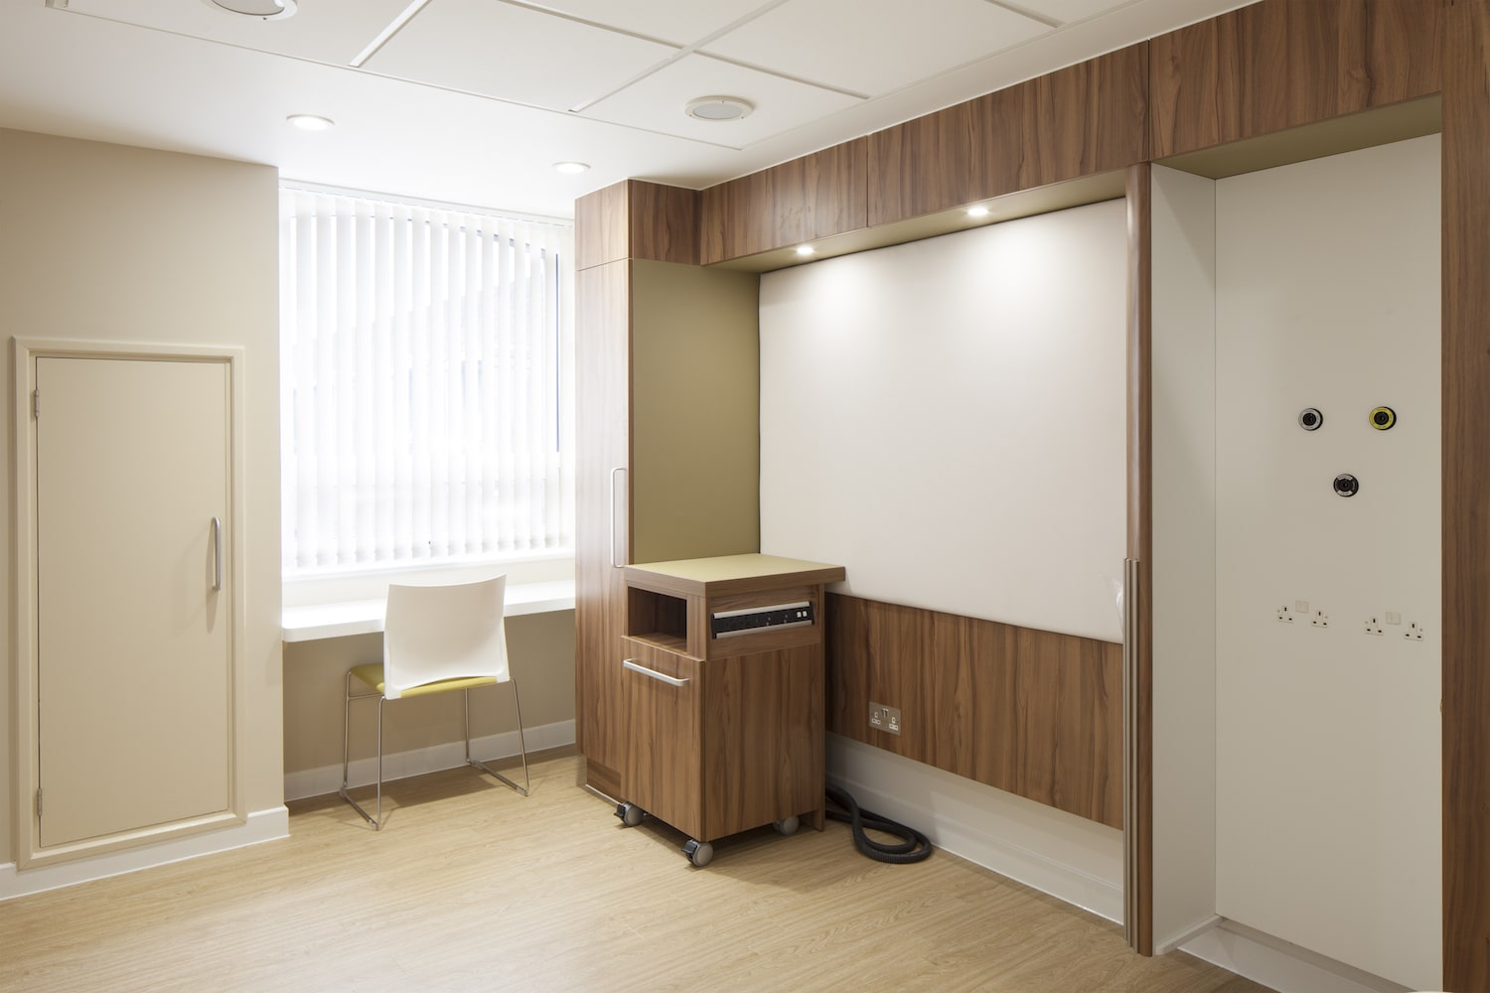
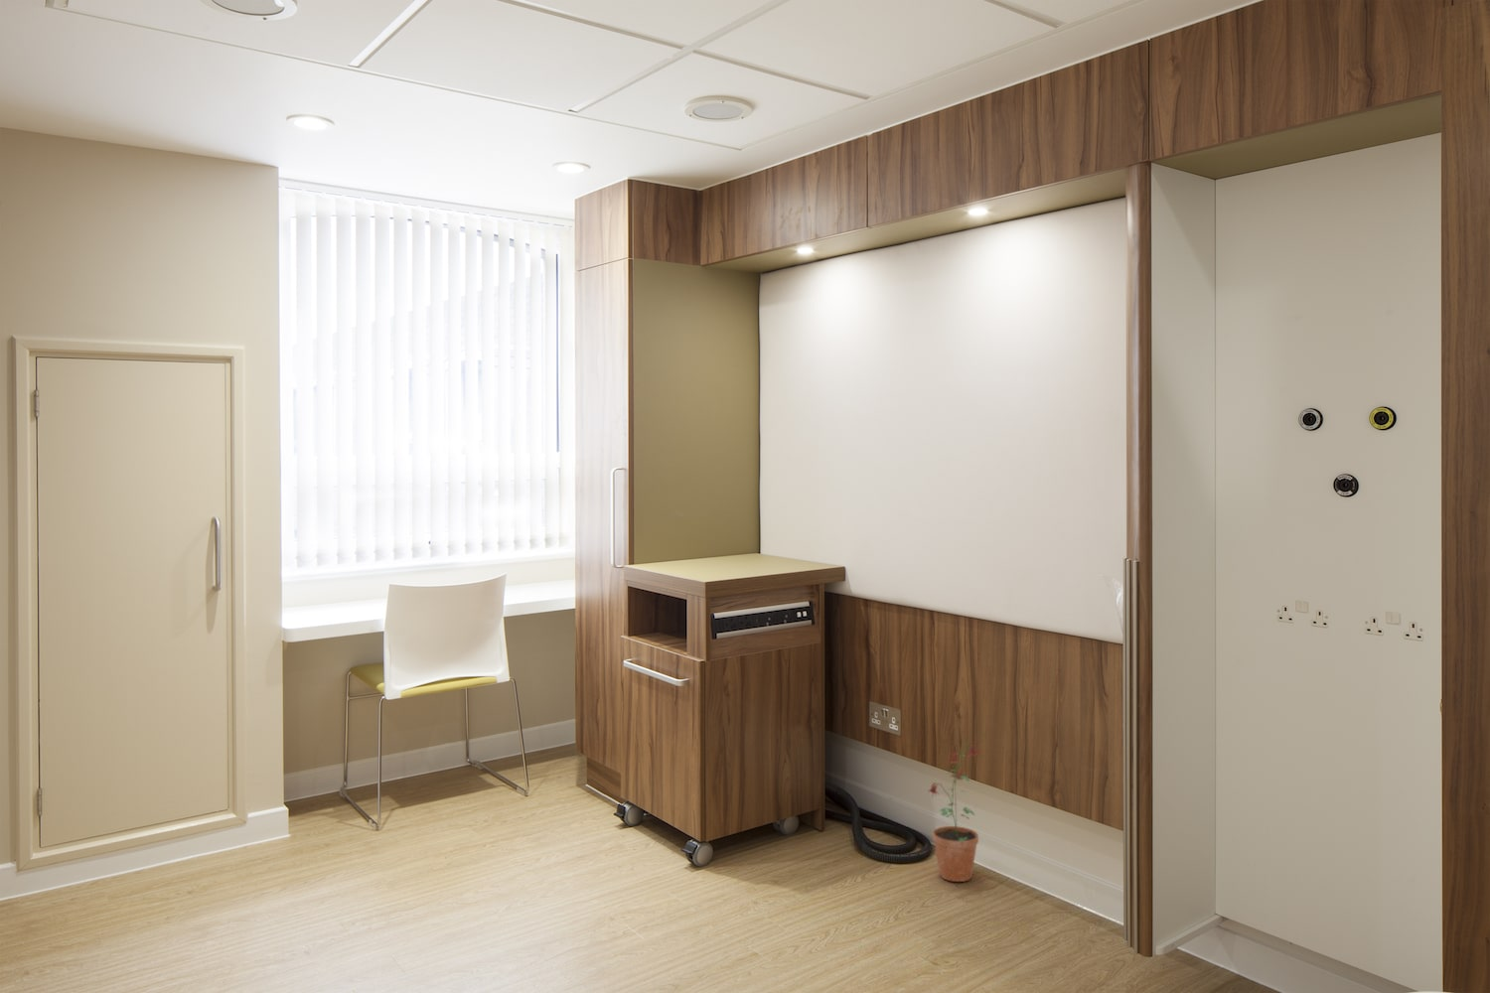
+ potted plant [928,740,980,883]
